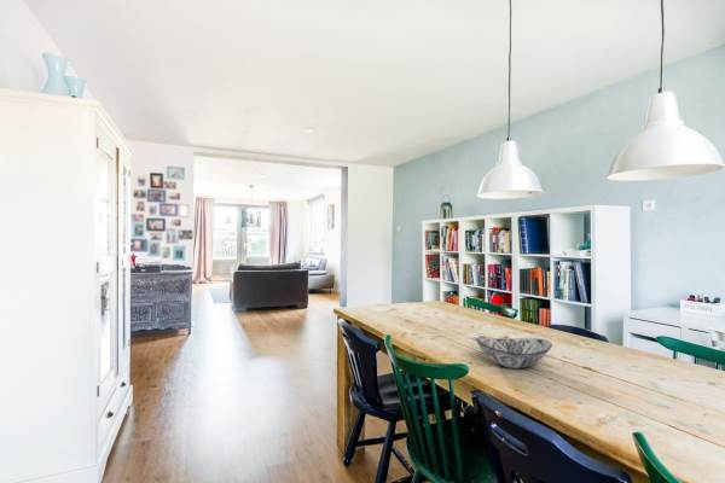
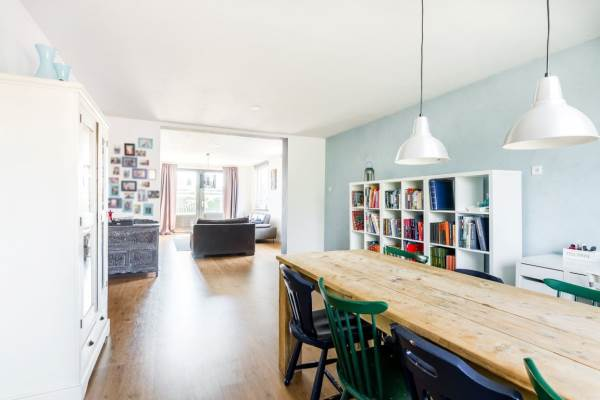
- decorative bowl [475,337,553,369]
